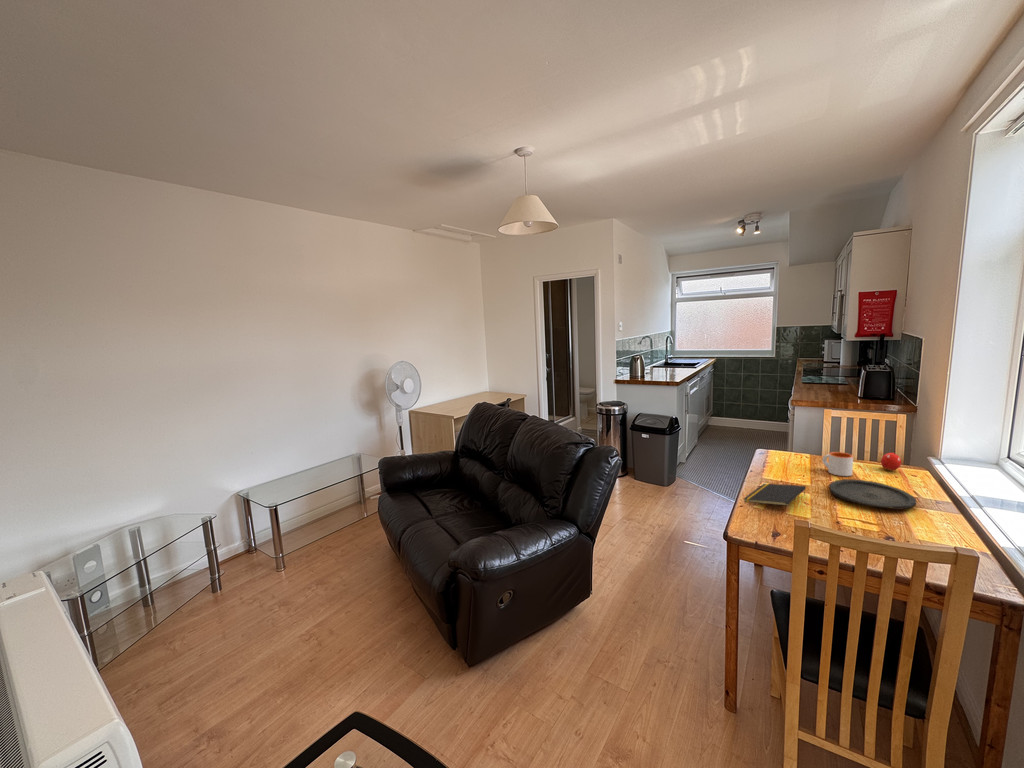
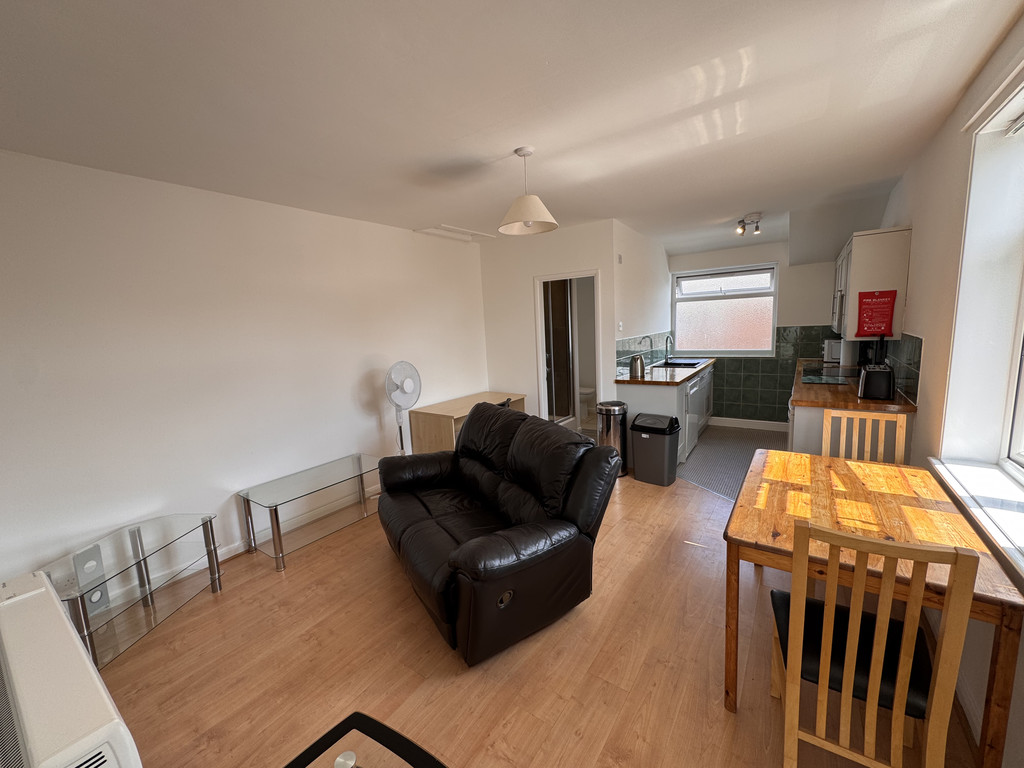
- mug [821,451,854,477]
- notepad [742,483,807,507]
- fruit [880,450,902,472]
- plate [828,478,917,510]
